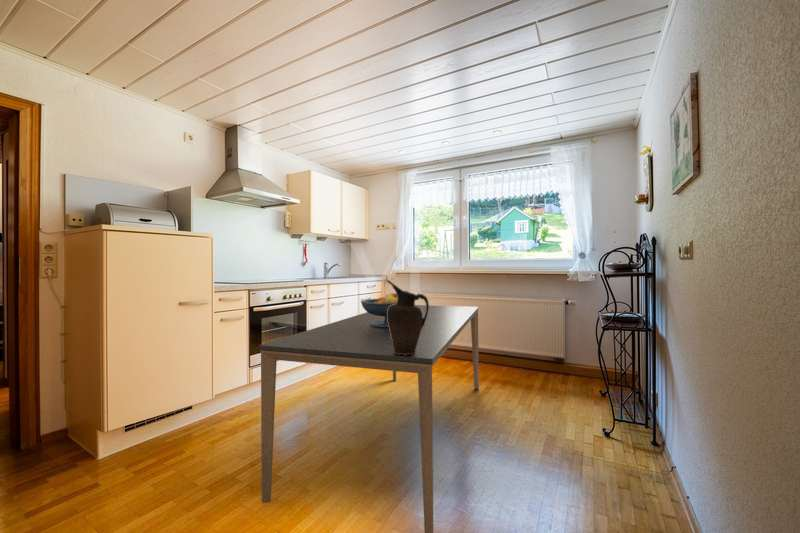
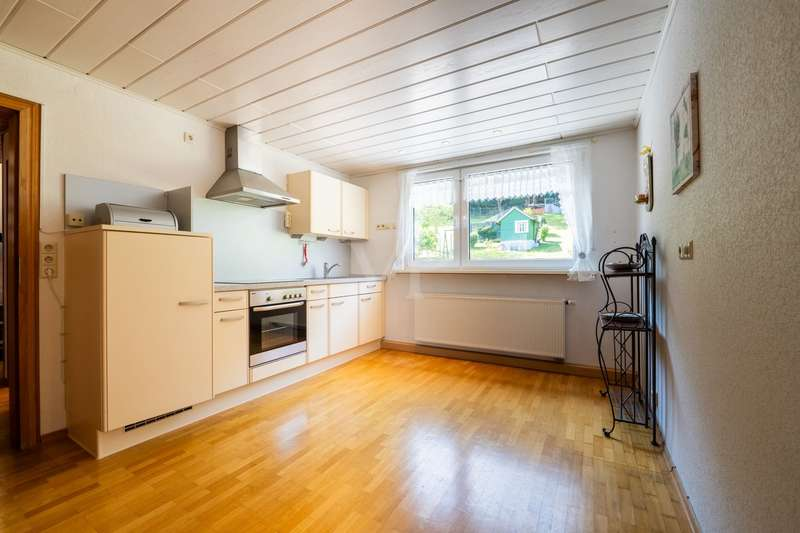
- dining table [259,304,480,533]
- fruit bowl [360,292,398,327]
- ceramic pitcher [386,279,430,355]
